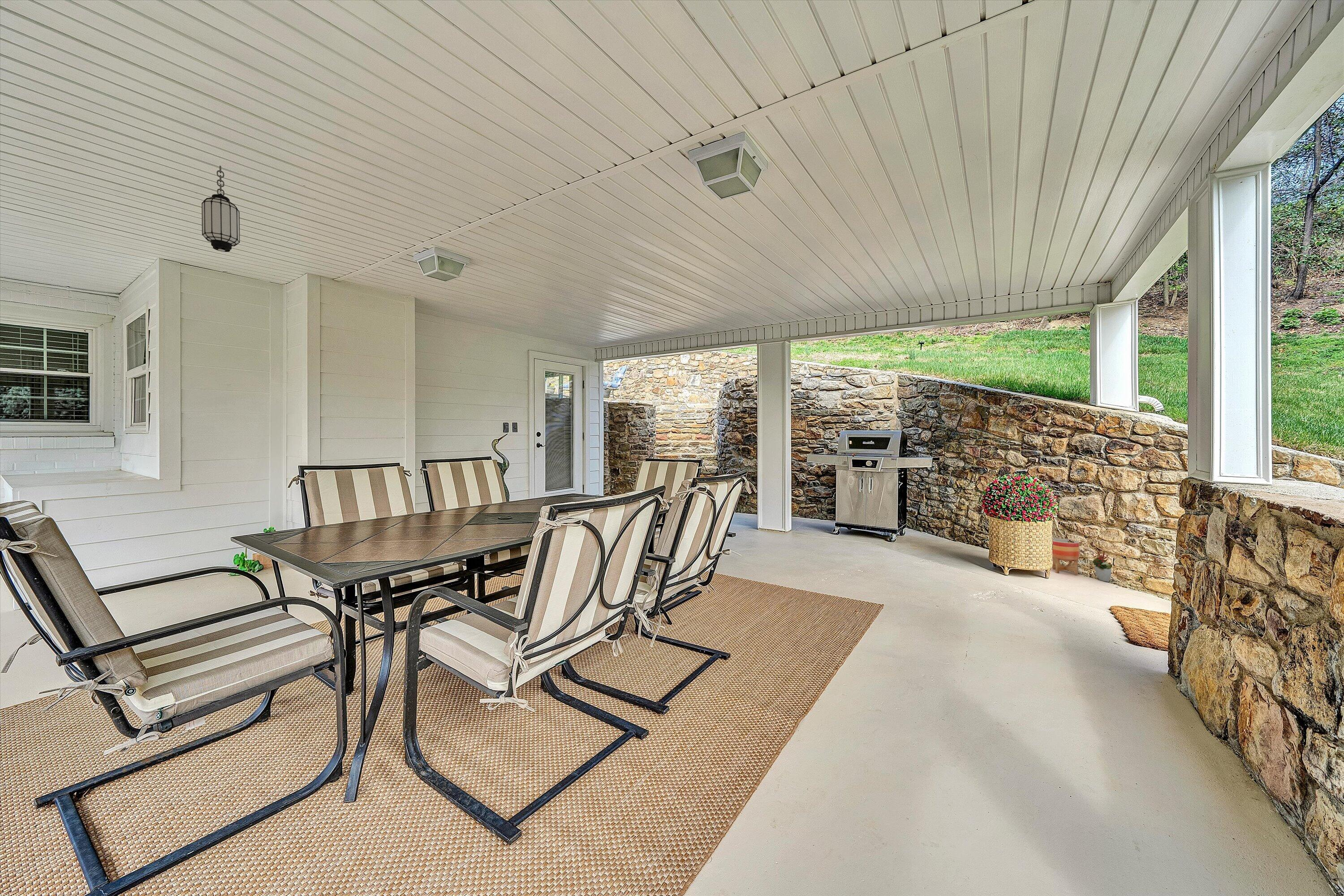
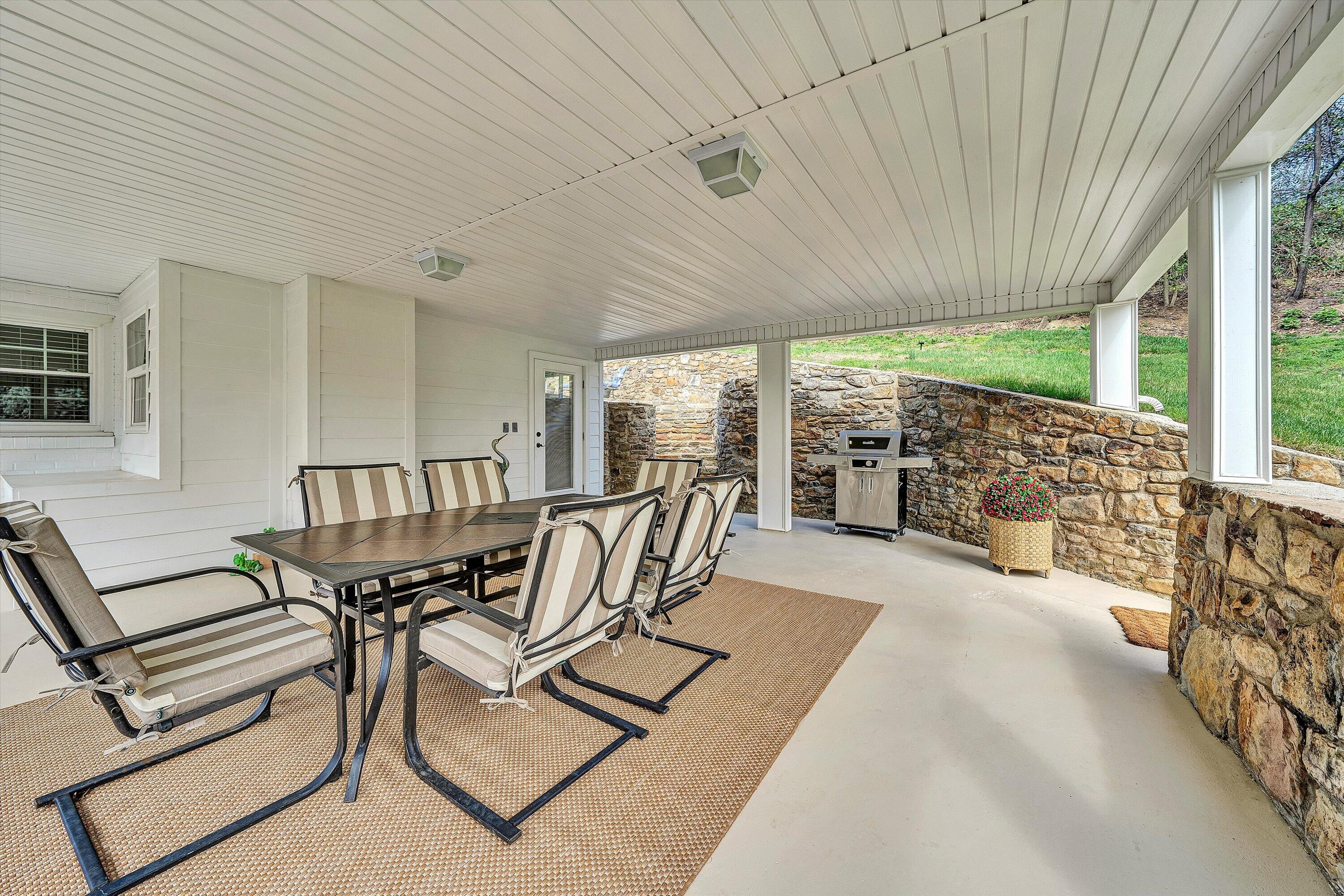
- planter [1052,538,1080,575]
- decorative plant [1092,549,1112,582]
- hanging lantern [201,165,240,252]
